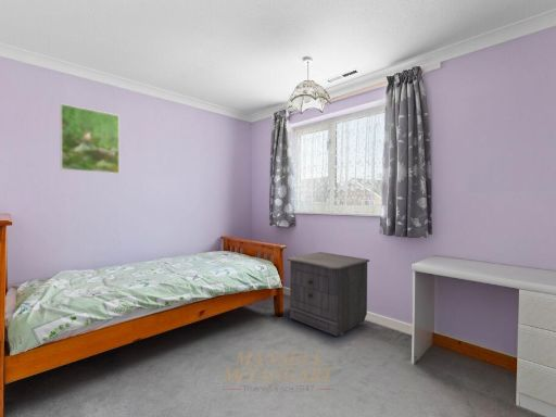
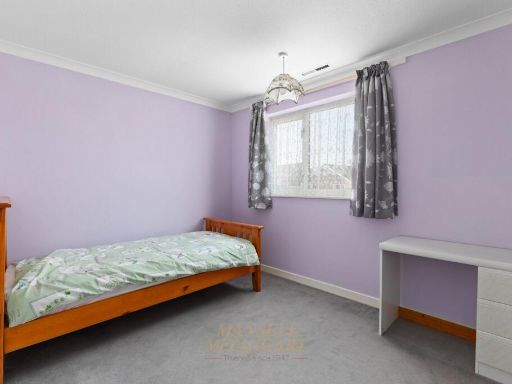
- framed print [59,103,121,175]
- nightstand [287,251,370,338]
